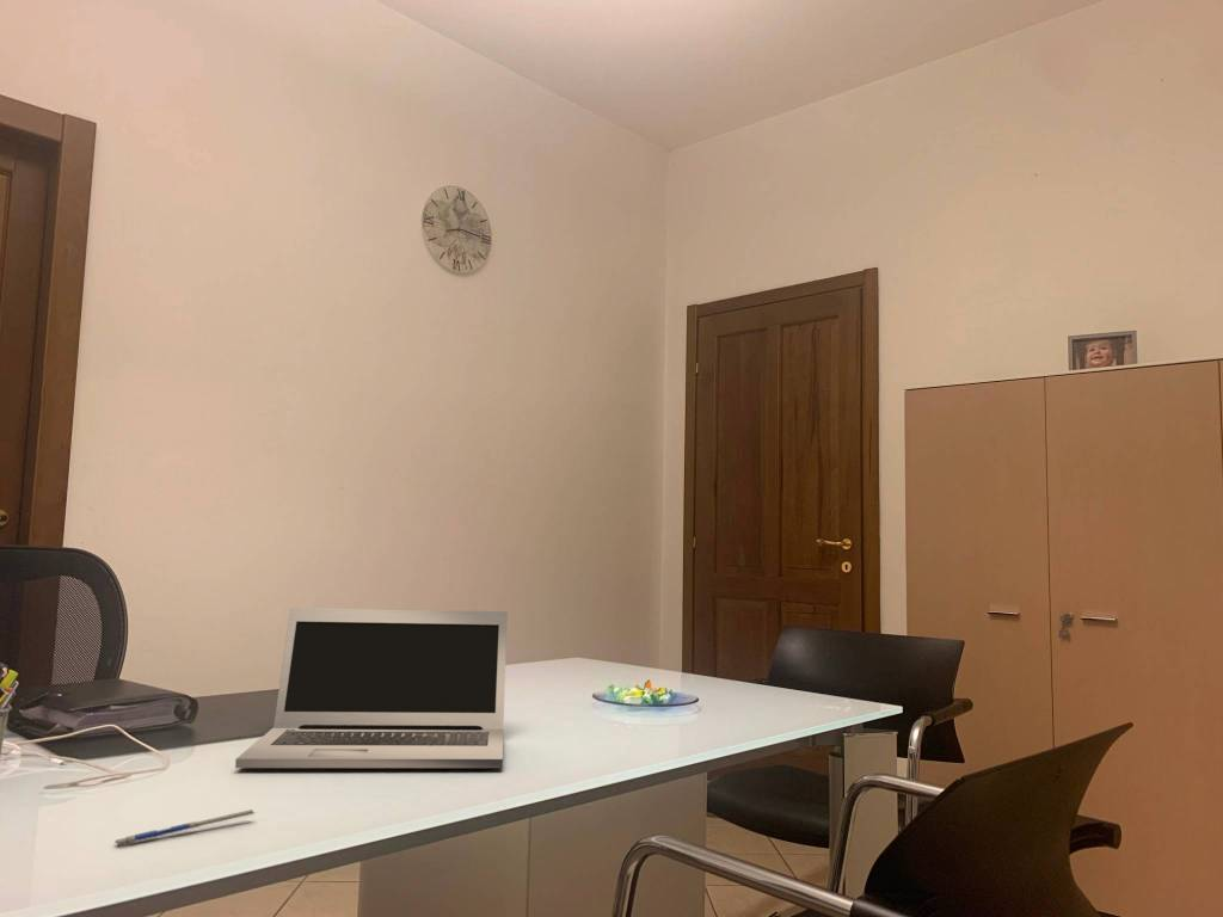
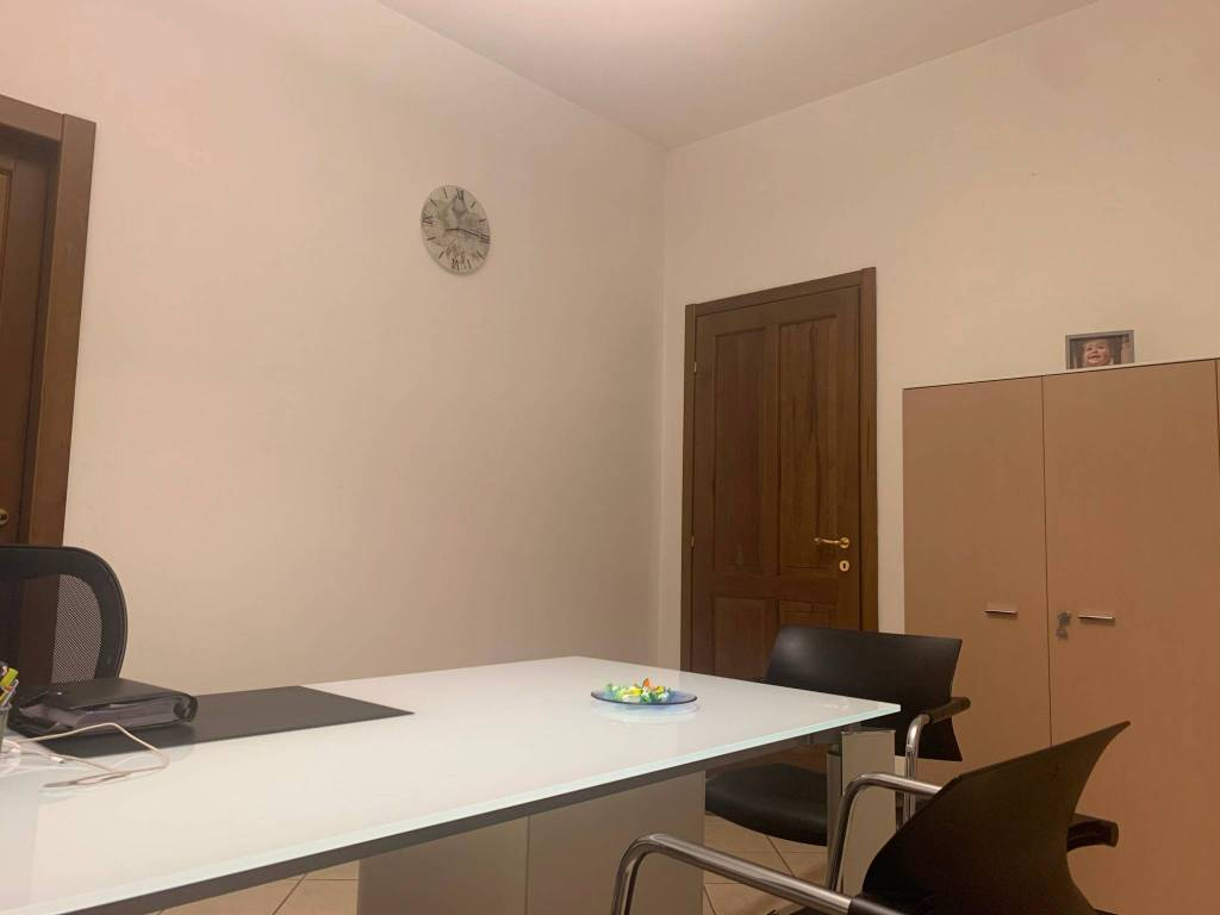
- pen [115,808,258,848]
- laptop [234,607,509,769]
